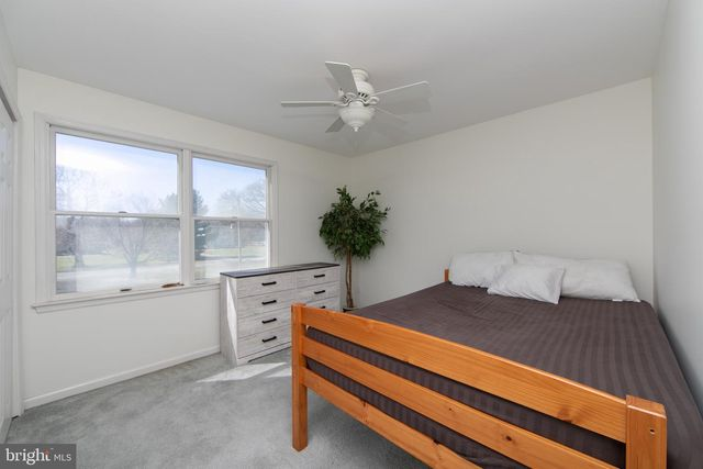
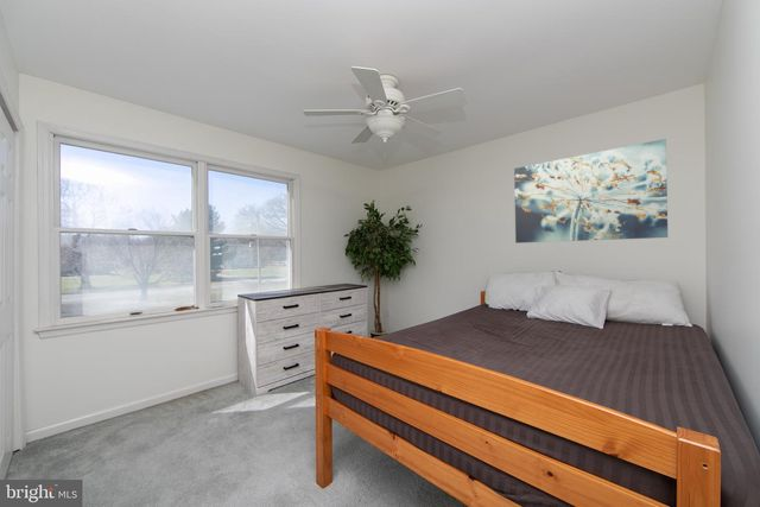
+ wall art [513,138,669,245]
